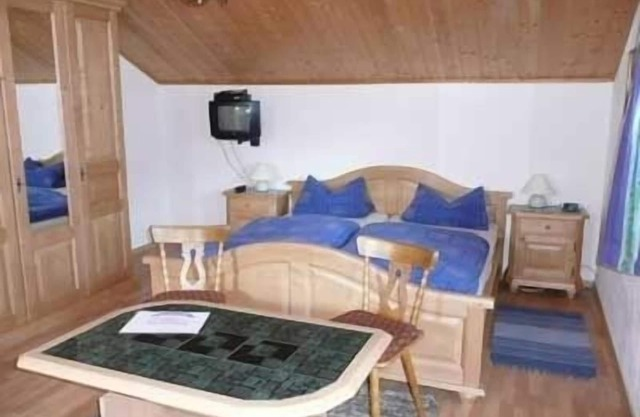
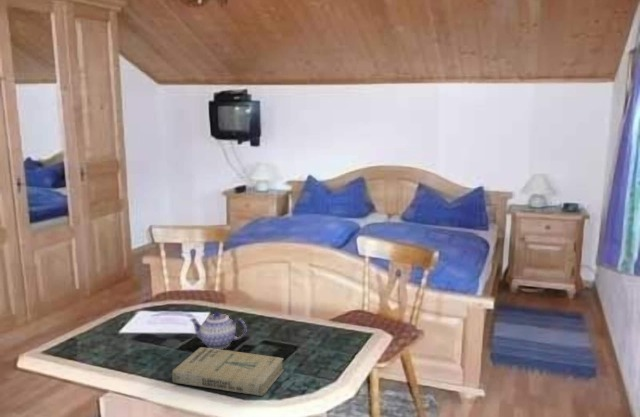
+ book [171,346,285,397]
+ teapot [189,310,247,350]
